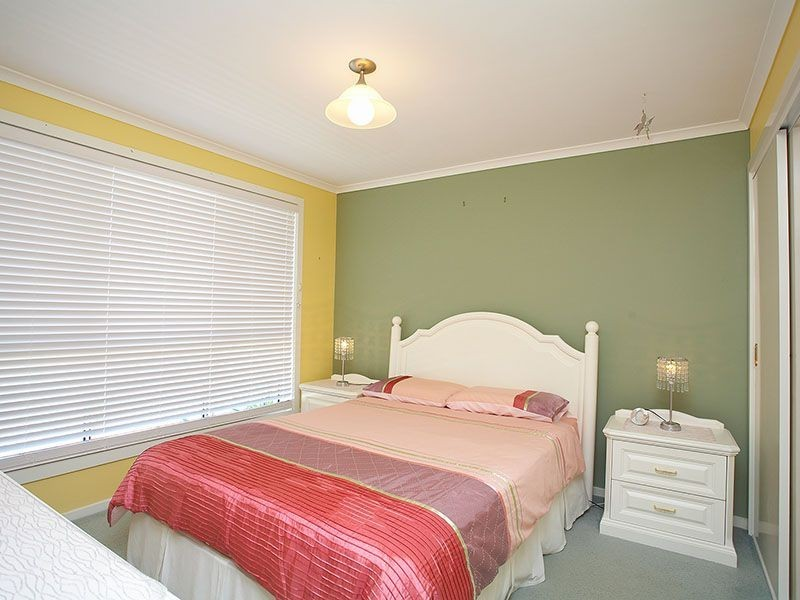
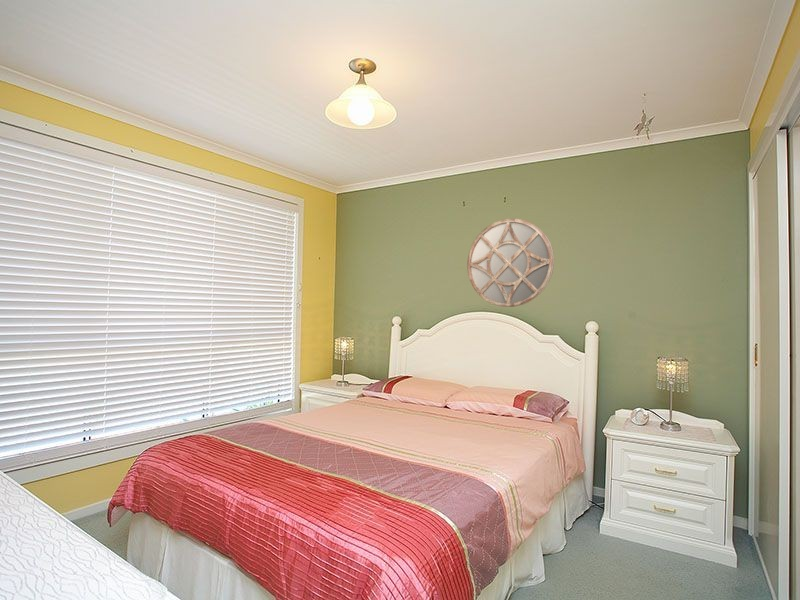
+ mirror [466,218,555,308]
